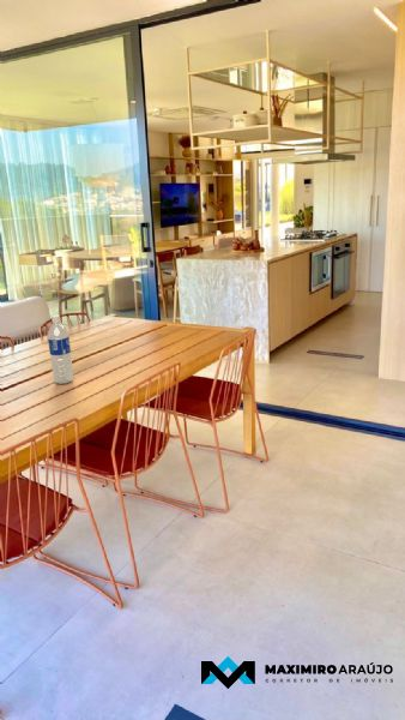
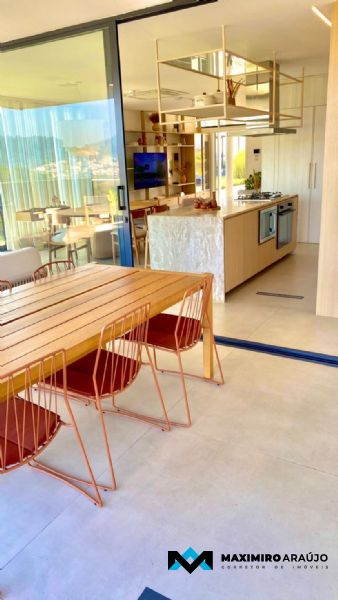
- water bottle [47,314,74,385]
